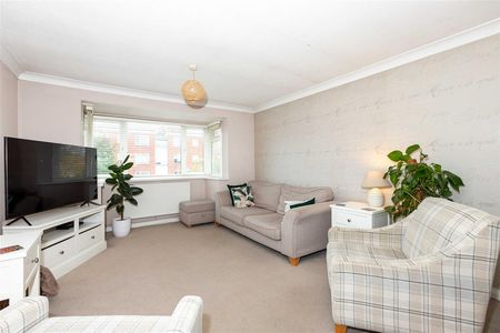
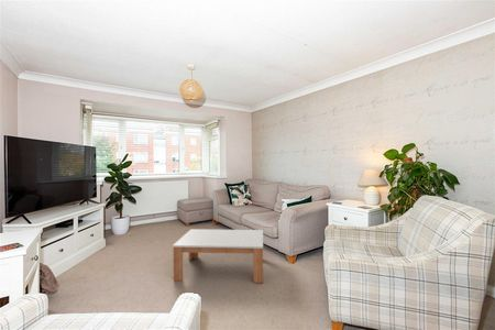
+ coffee table [172,229,264,284]
